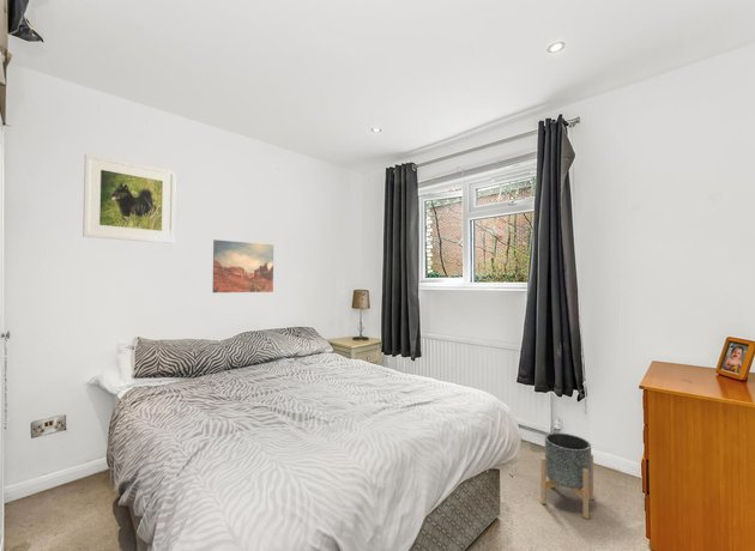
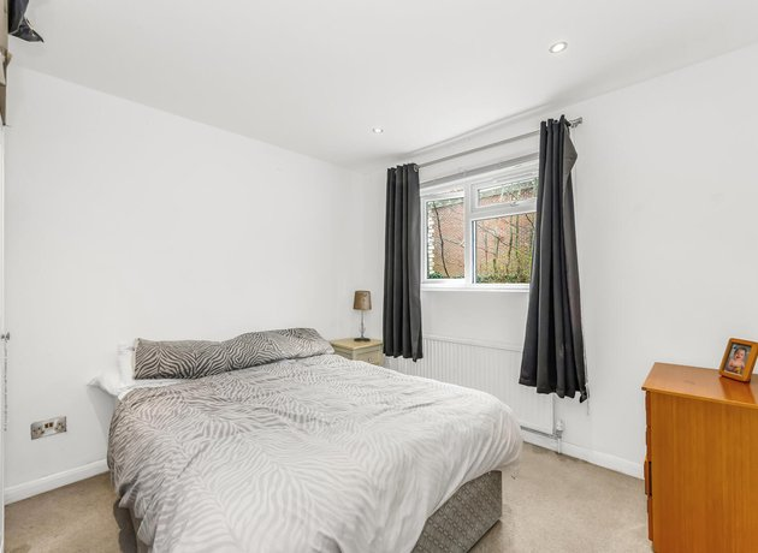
- planter [539,431,594,520]
- wall art [212,238,274,293]
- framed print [81,153,177,244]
